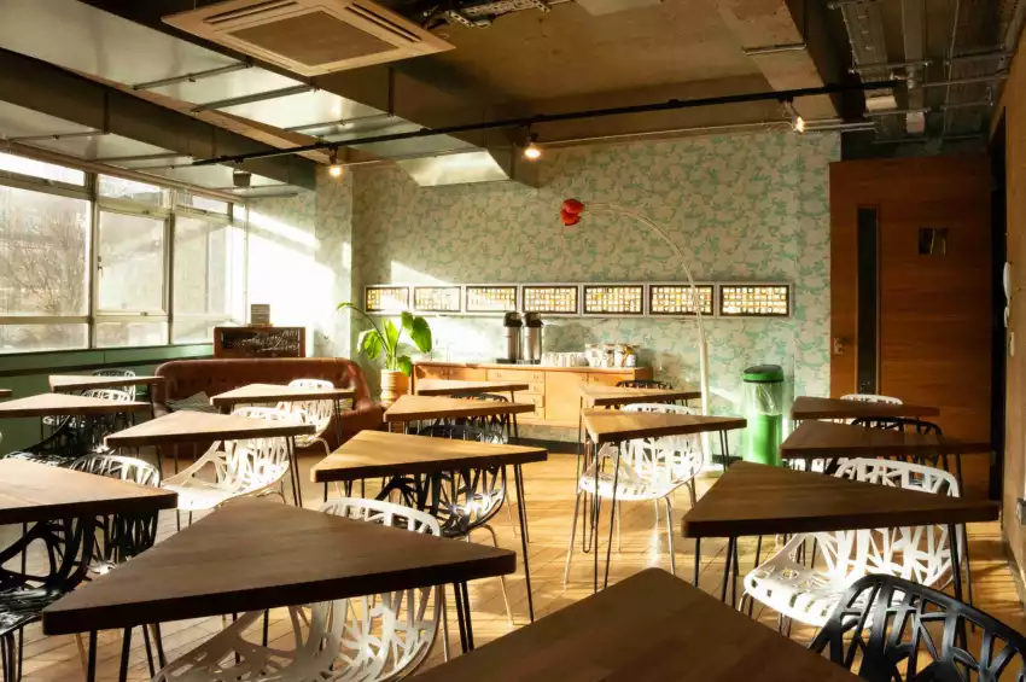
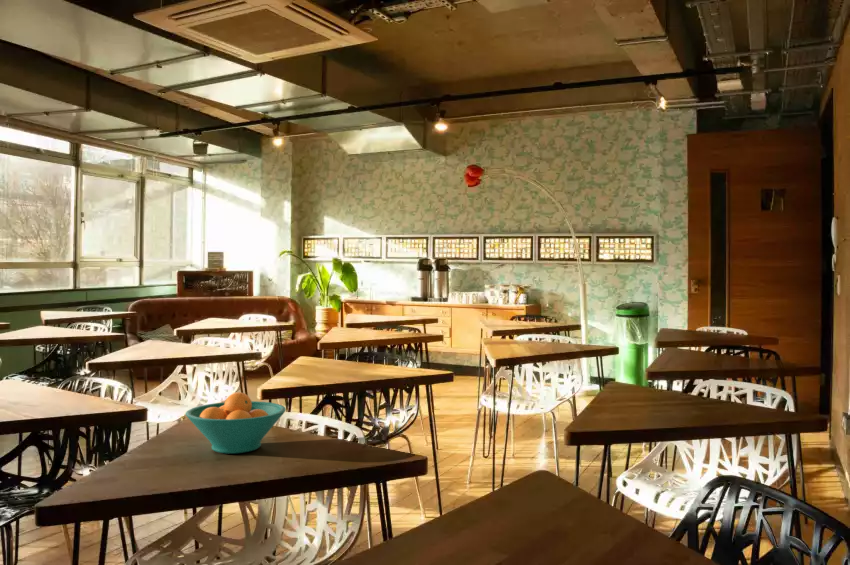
+ fruit bowl [184,391,287,454]
